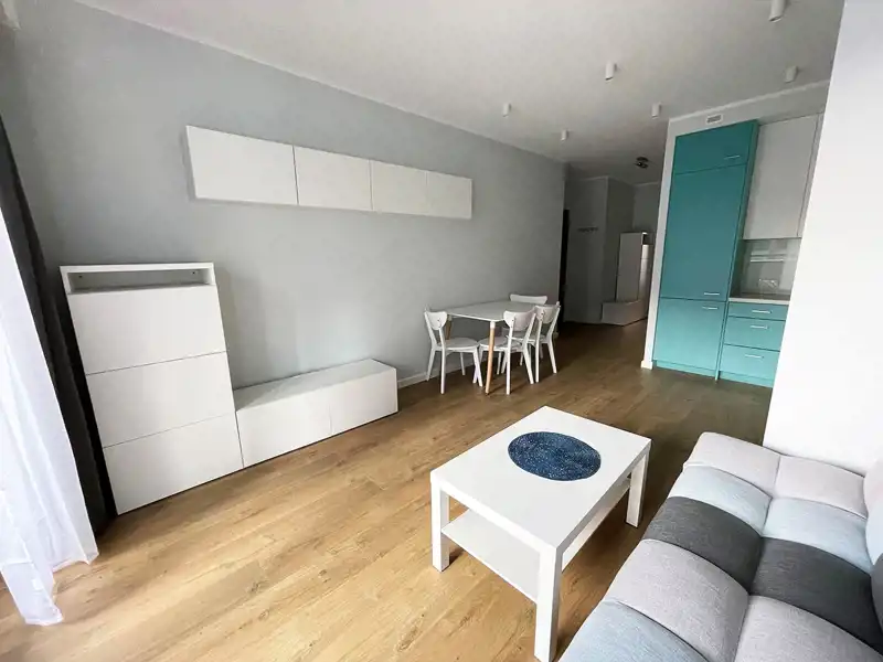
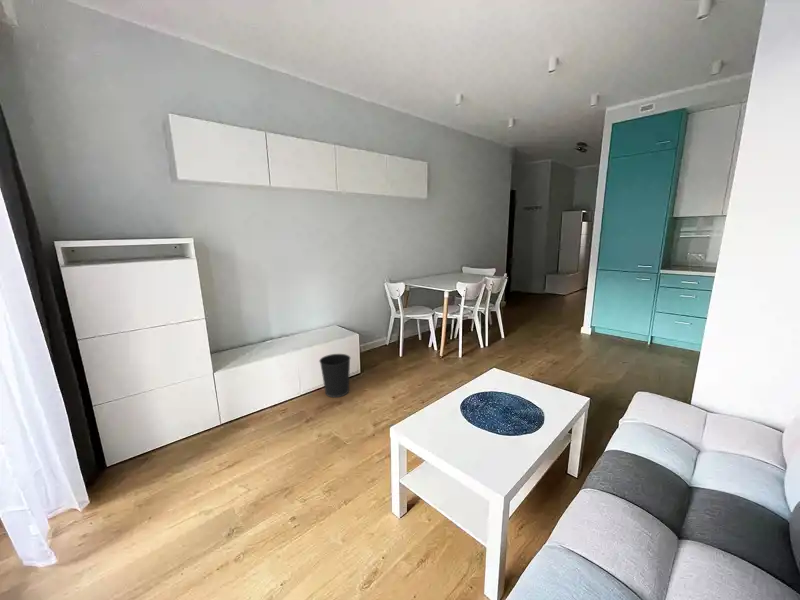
+ wastebasket [318,353,351,398]
